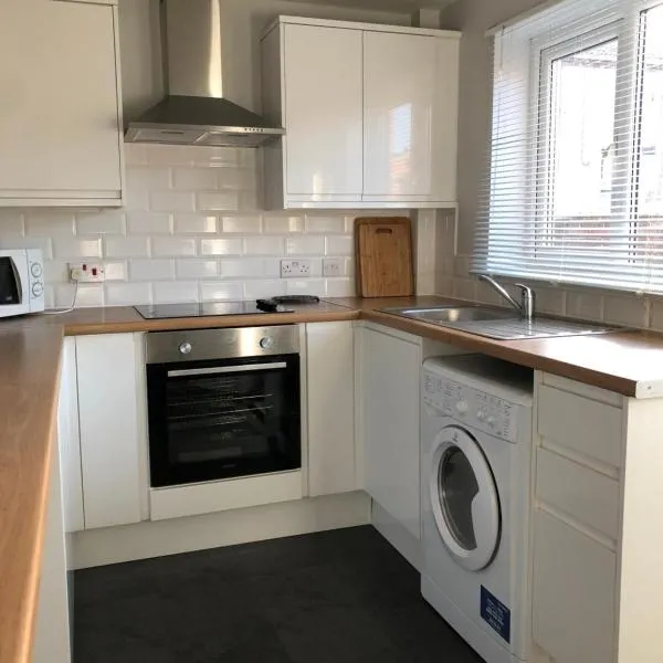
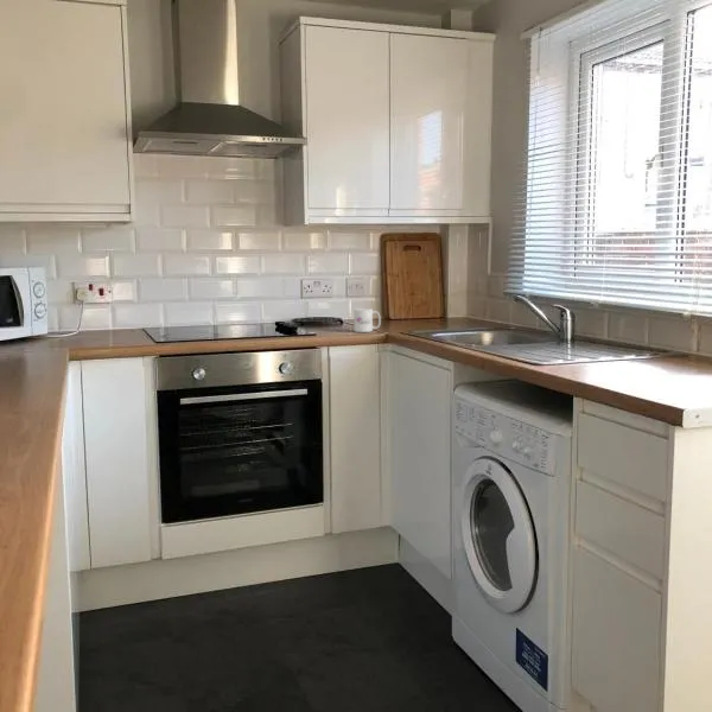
+ mug [352,307,382,333]
